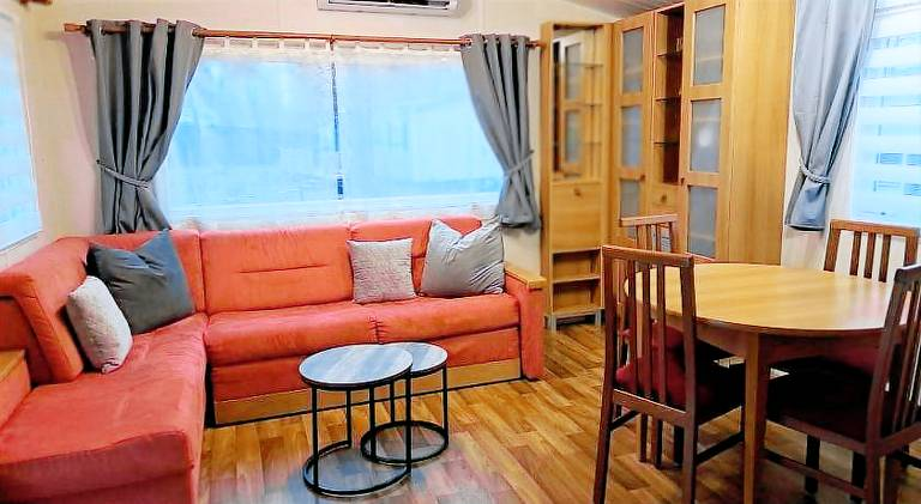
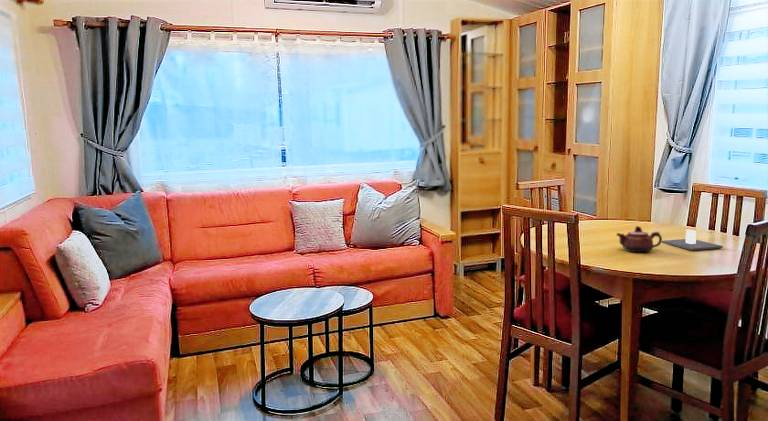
+ teapot [615,225,663,253]
+ candle [661,229,724,251]
